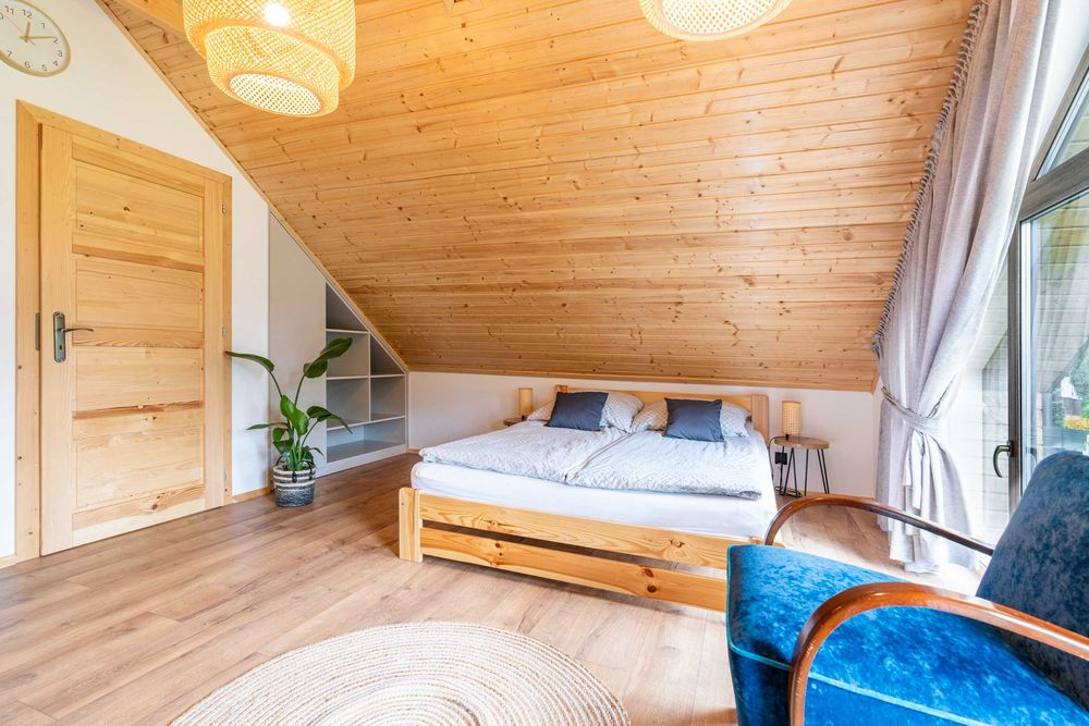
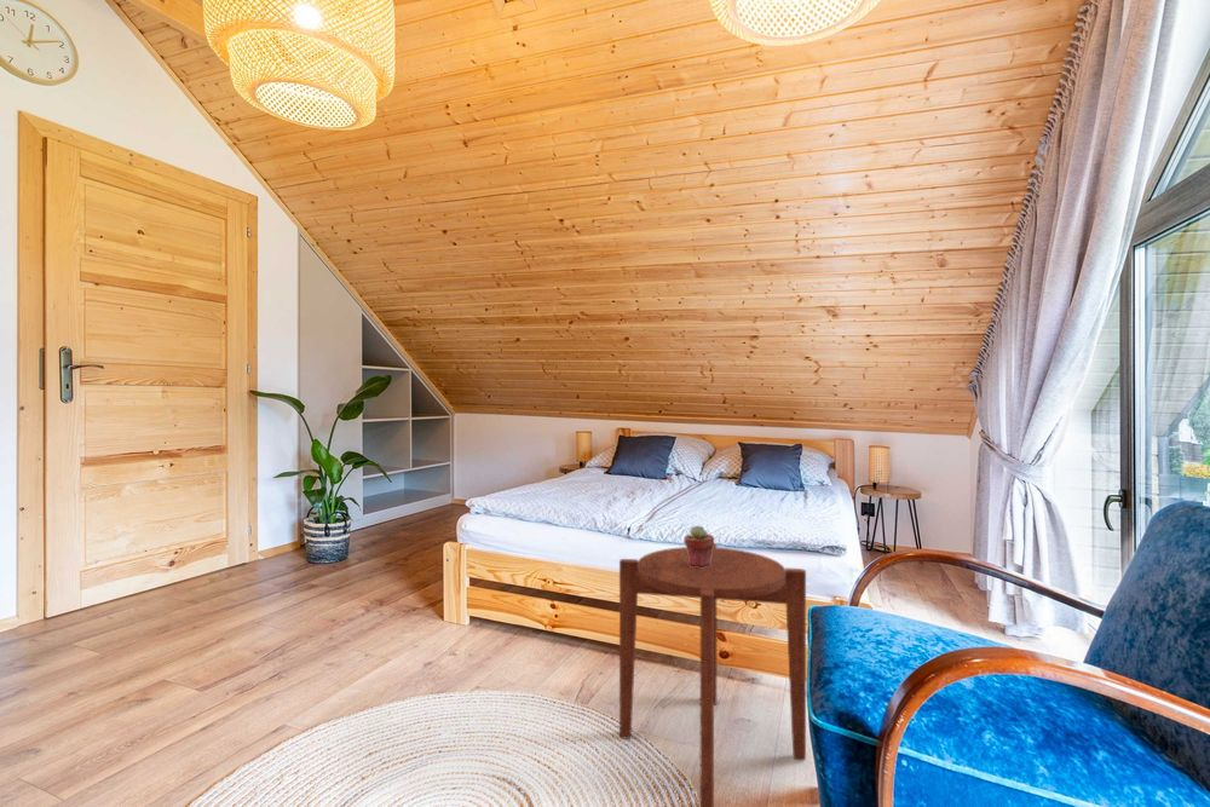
+ potted succulent [684,524,715,567]
+ side table [618,542,807,807]
